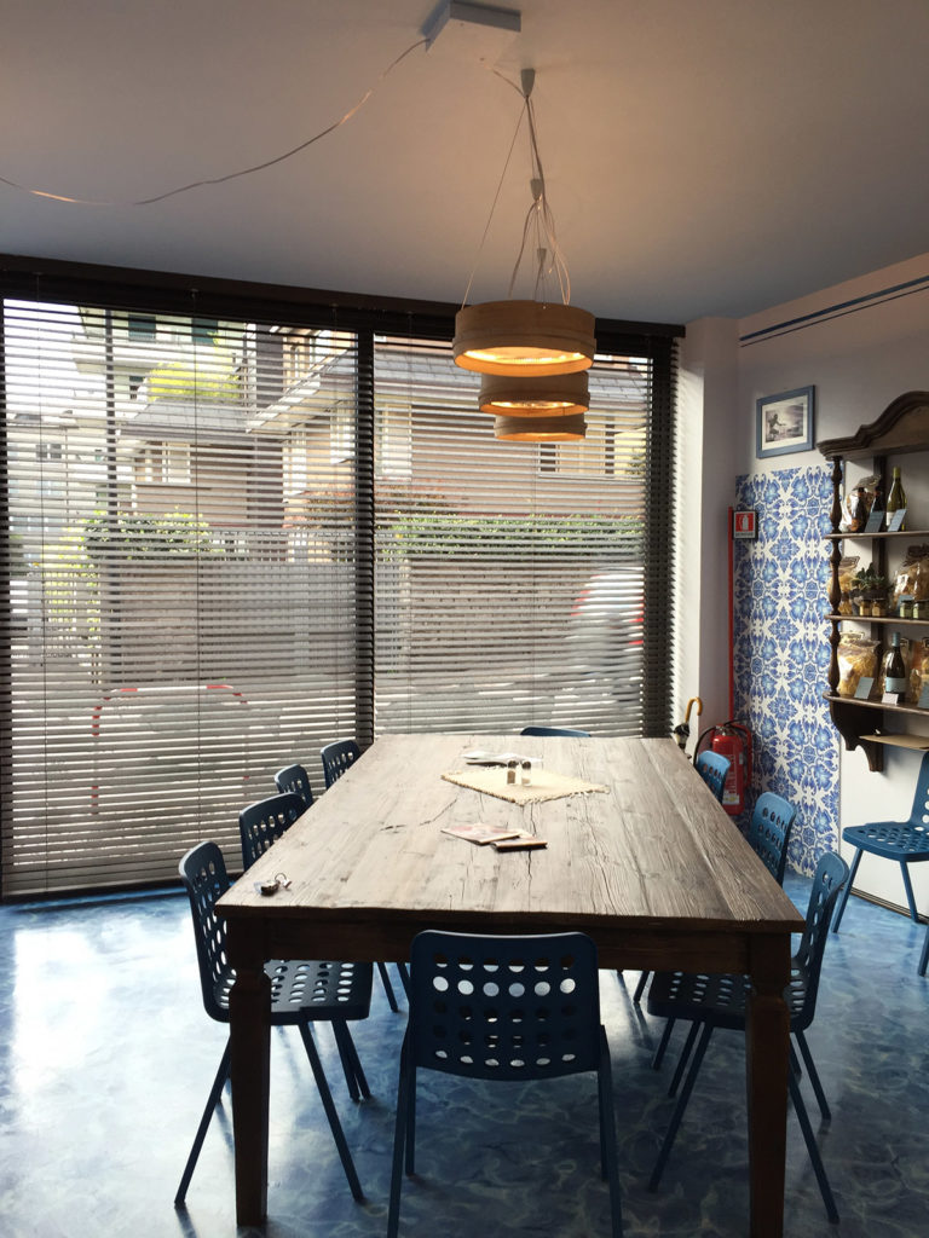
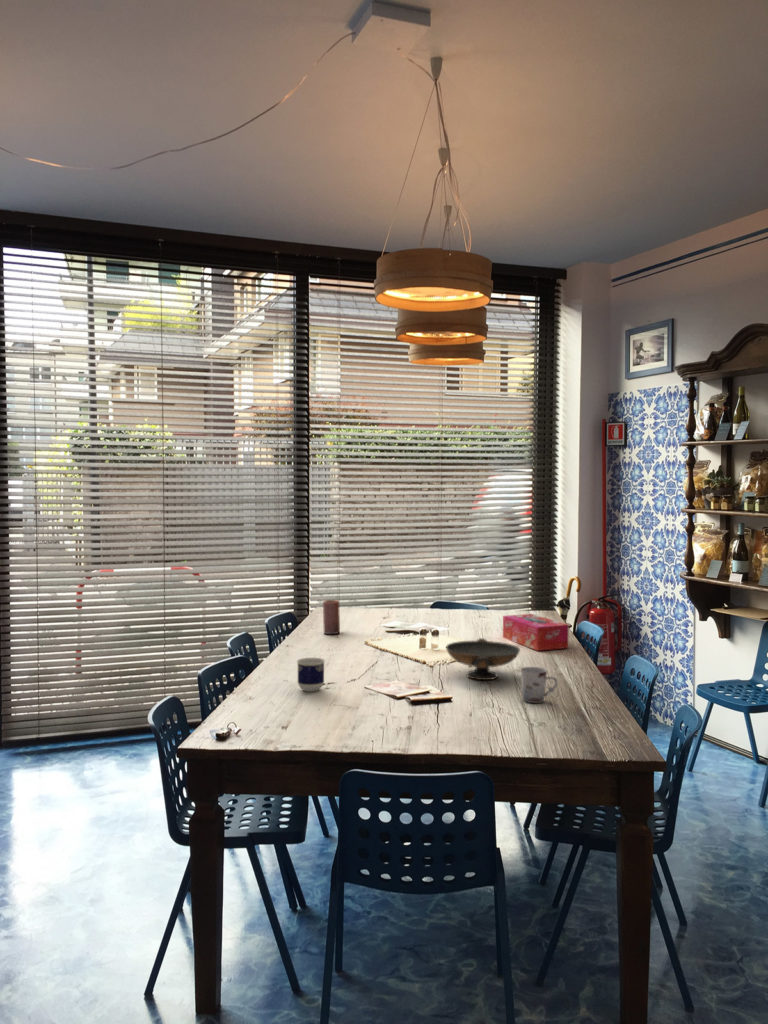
+ candle [322,599,341,635]
+ decorative bowl [445,637,521,681]
+ cup [519,666,558,704]
+ tissue box [502,613,570,652]
+ cup [296,657,326,693]
